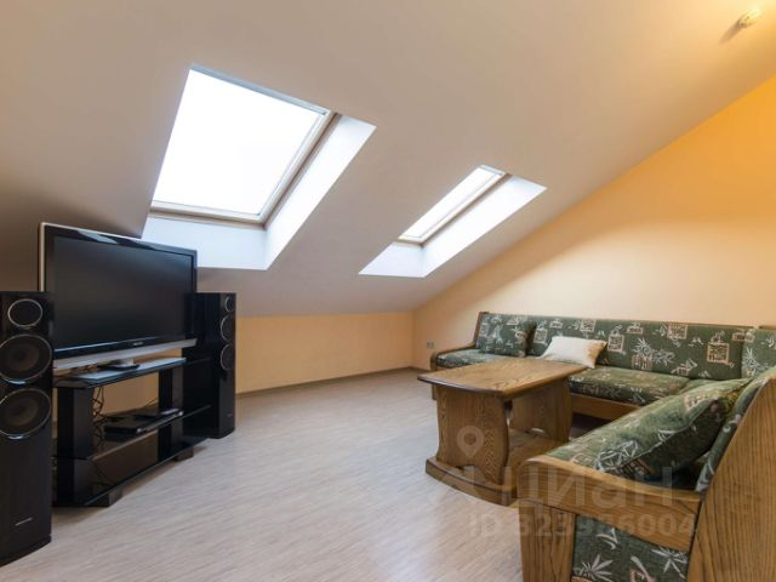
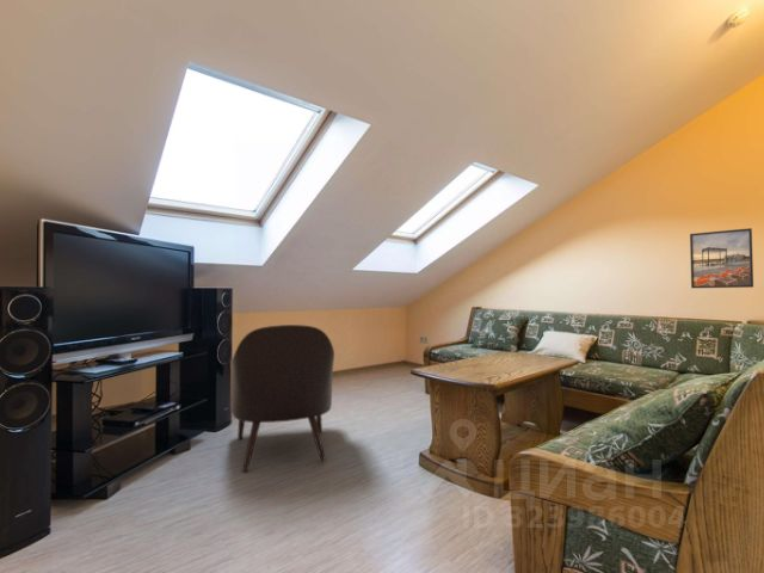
+ armchair [229,324,335,473]
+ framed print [689,227,754,289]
